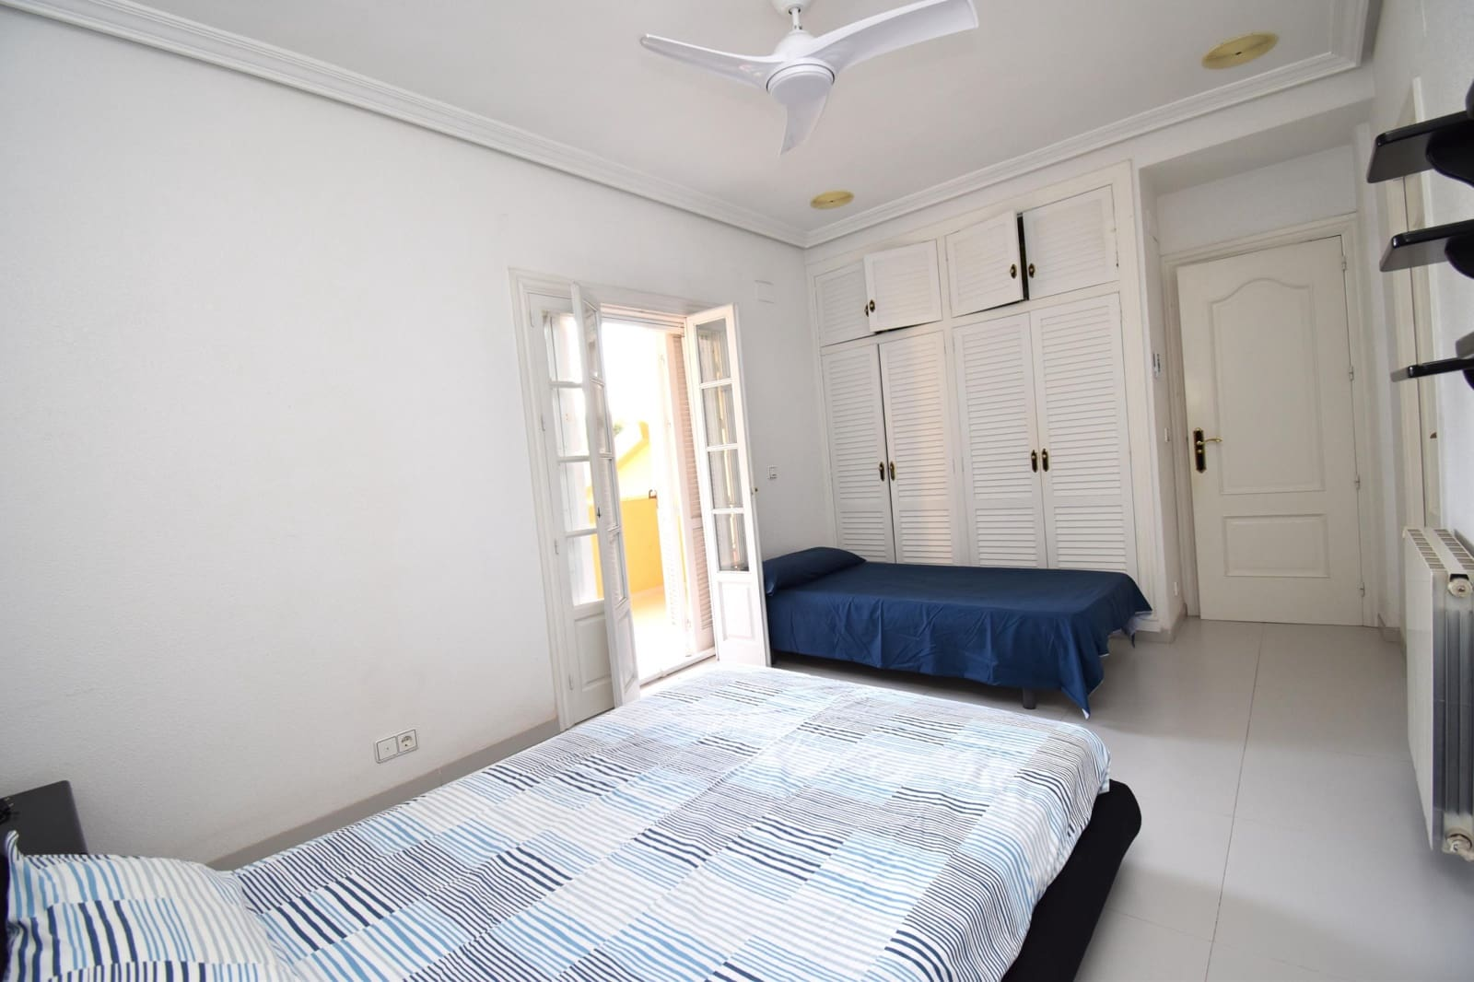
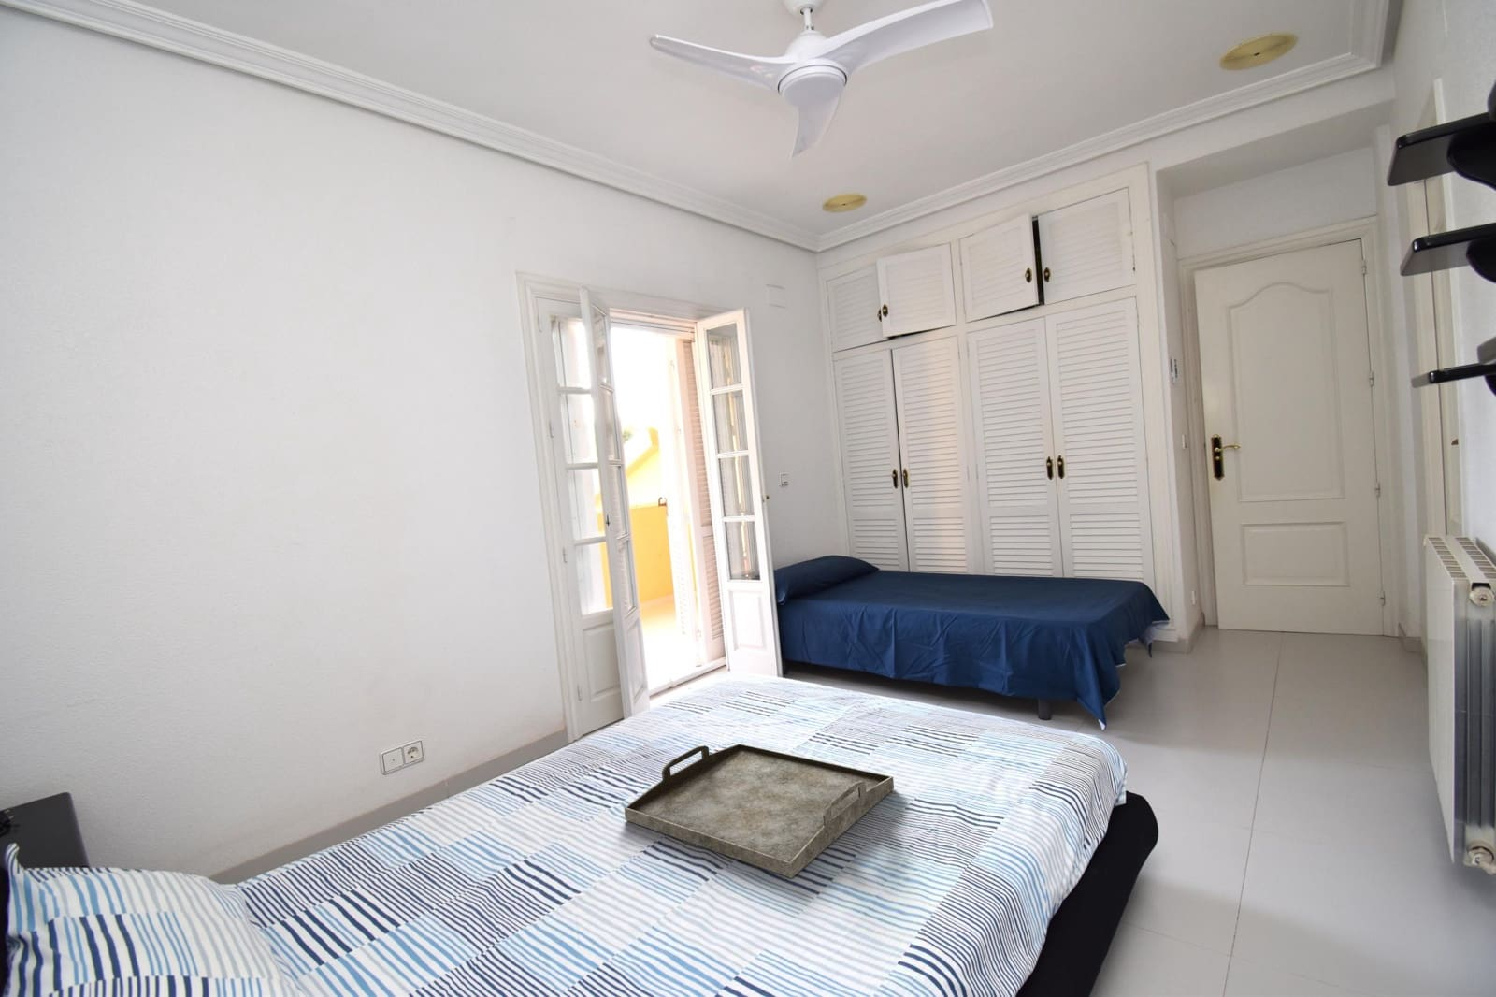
+ serving tray [624,742,894,879]
